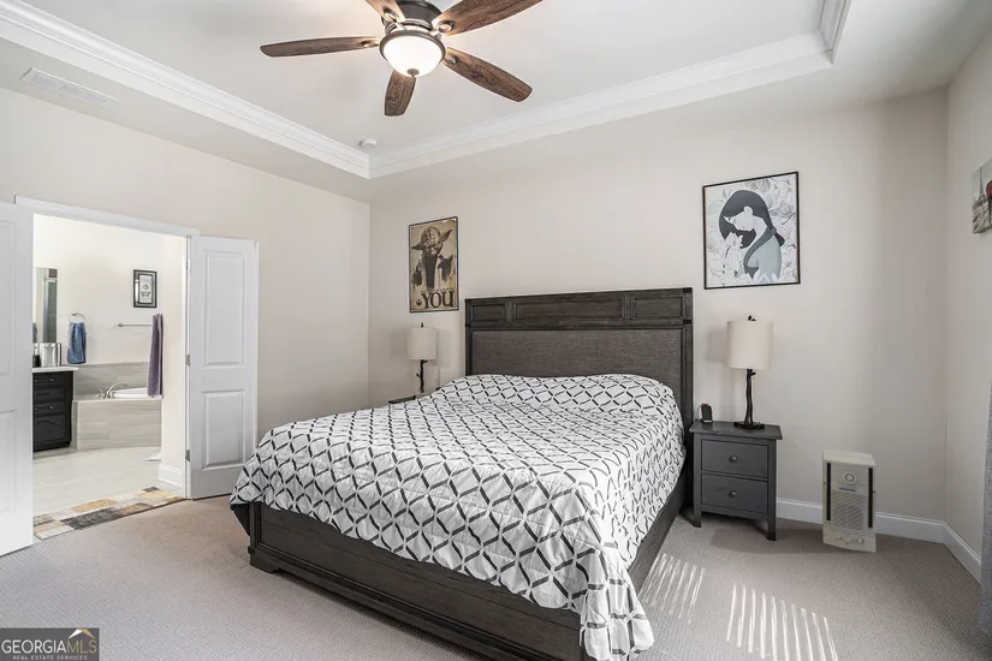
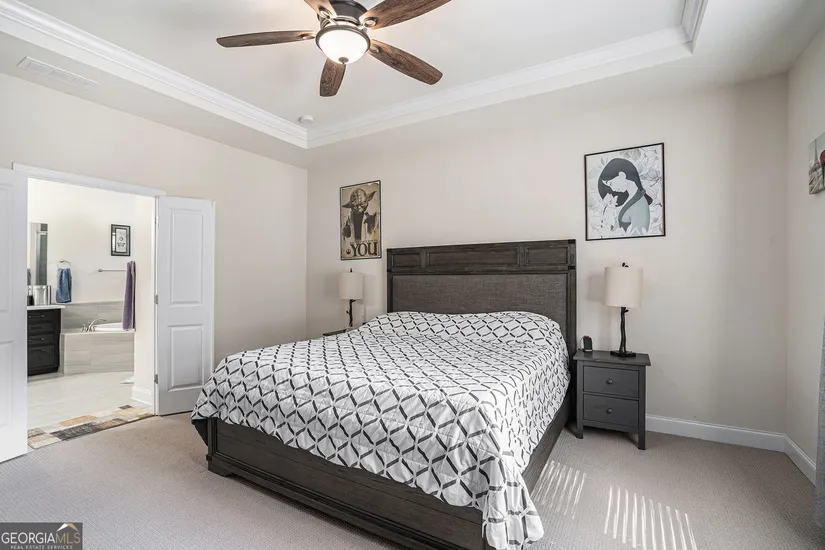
- air purifier [821,448,878,554]
